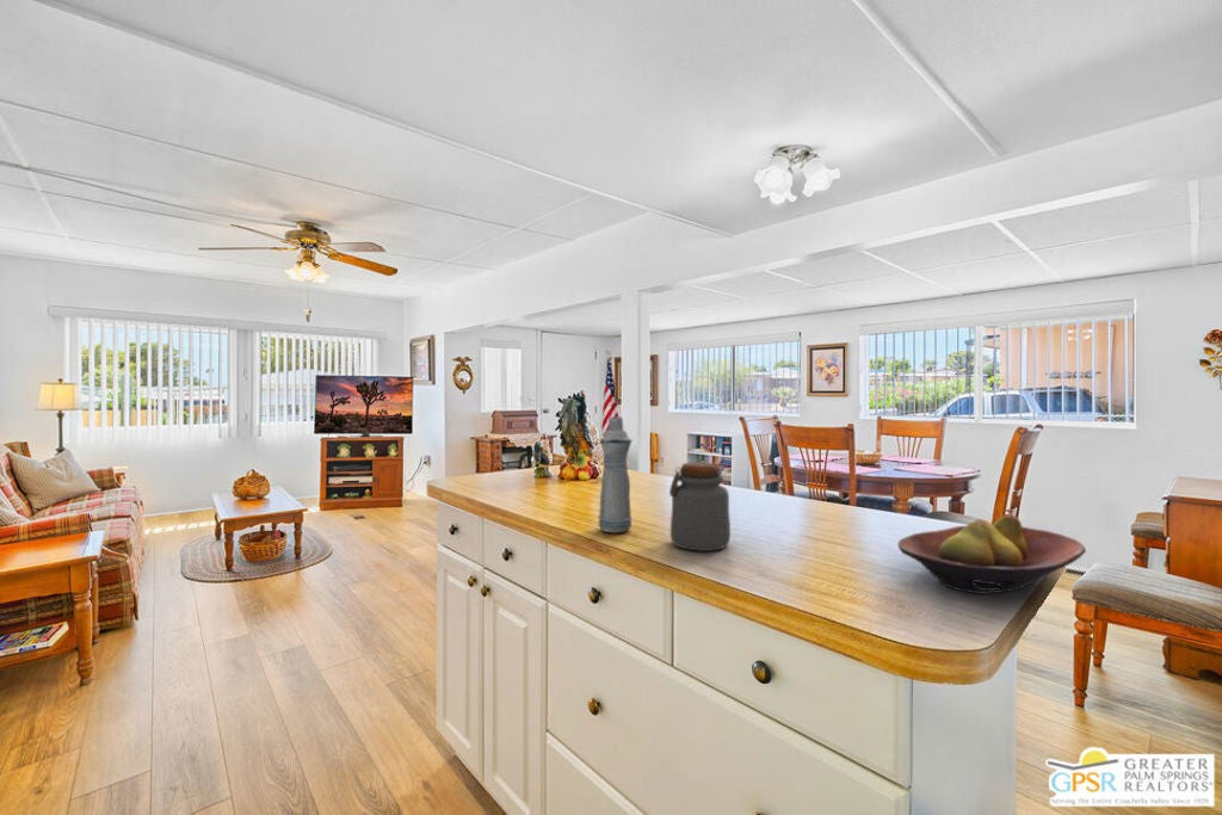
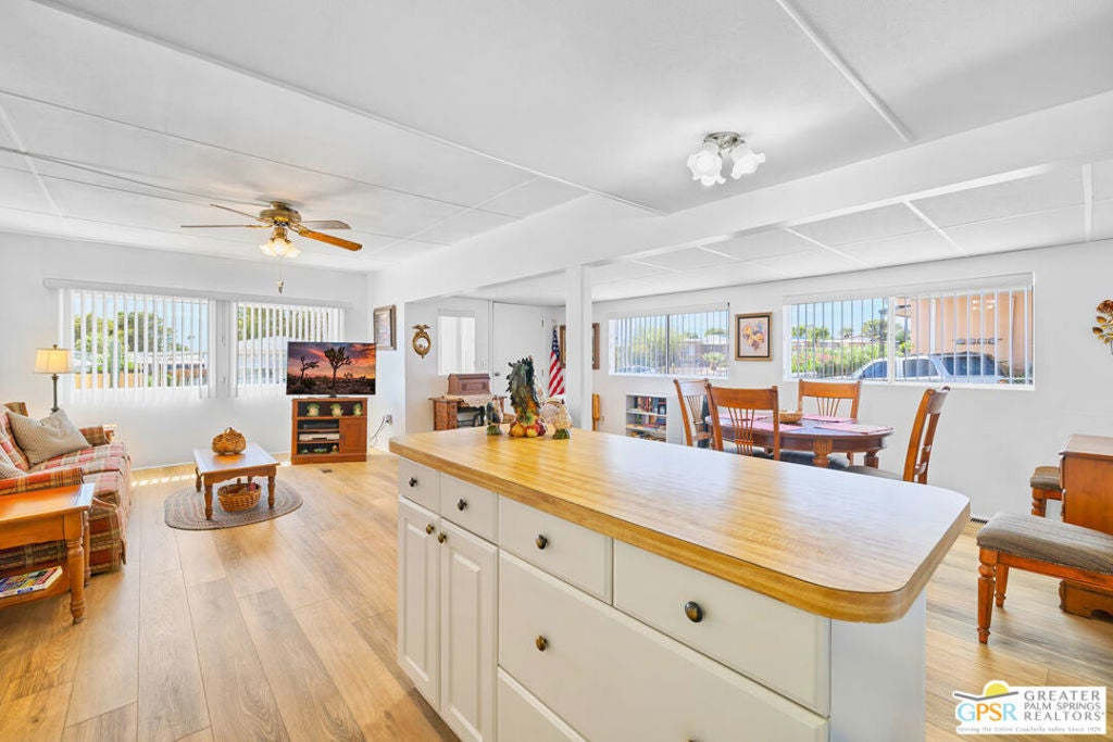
- bottle [597,415,634,533]
- jar [668,462,732,552]
- fruit bowl [897,513,1087,594]
